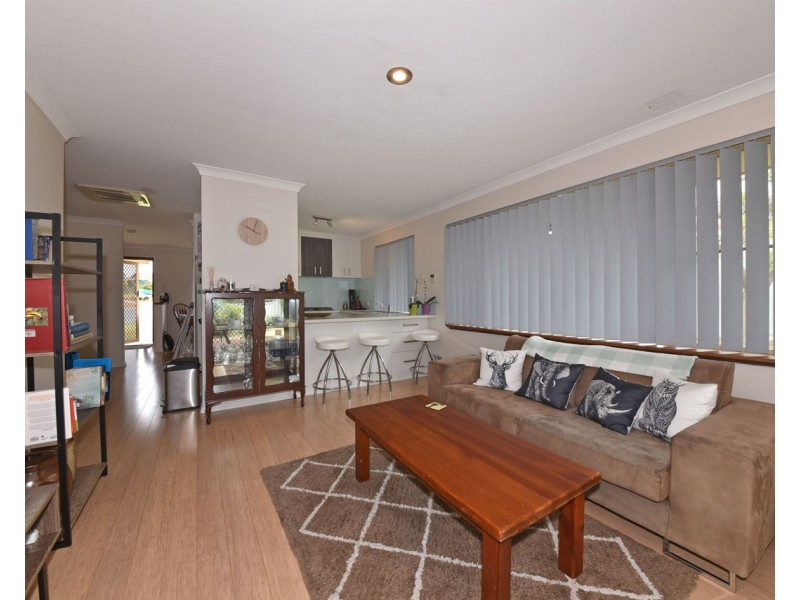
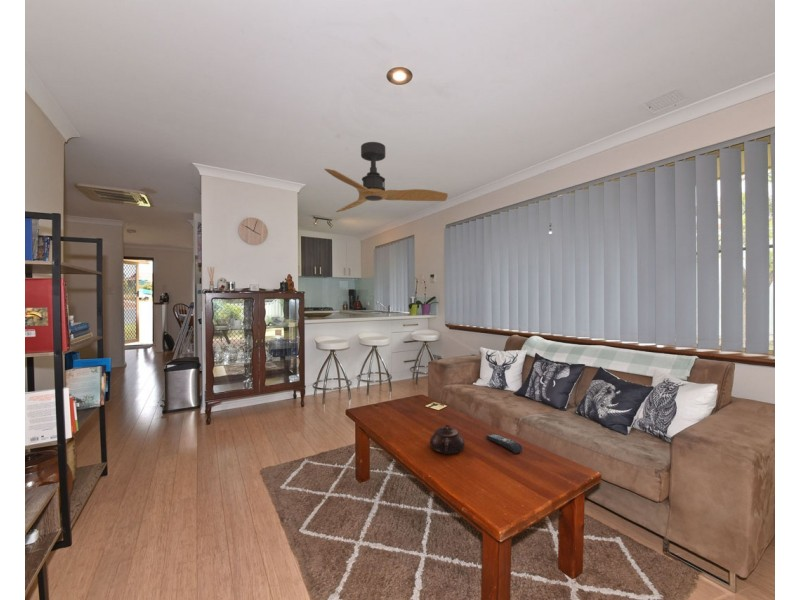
+ ceiling fan [323,141,449,213]
+ remote control [485,433,523,454]
+ teapot [429,424,466,455]
